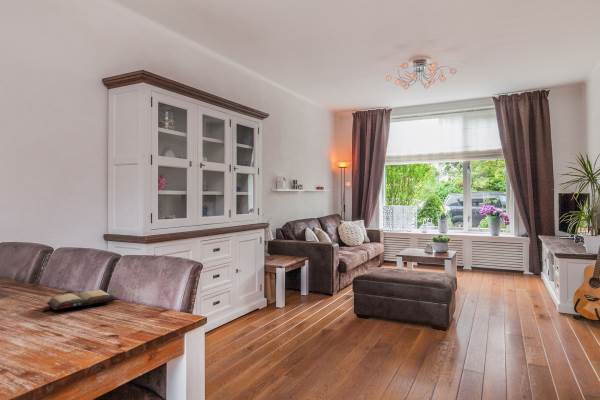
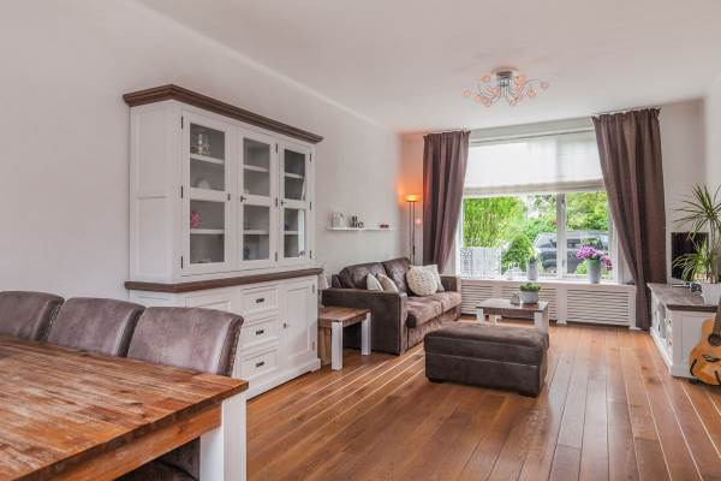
- hardback book [41,289,119,312]
